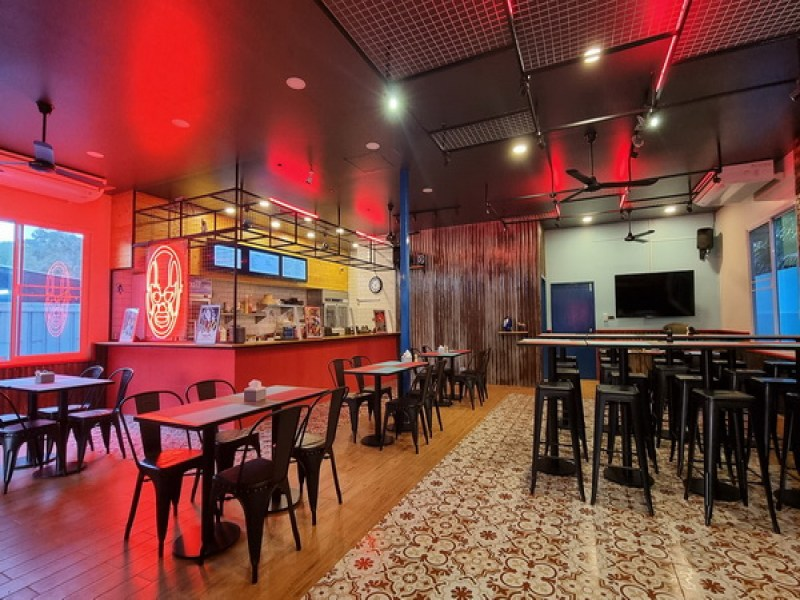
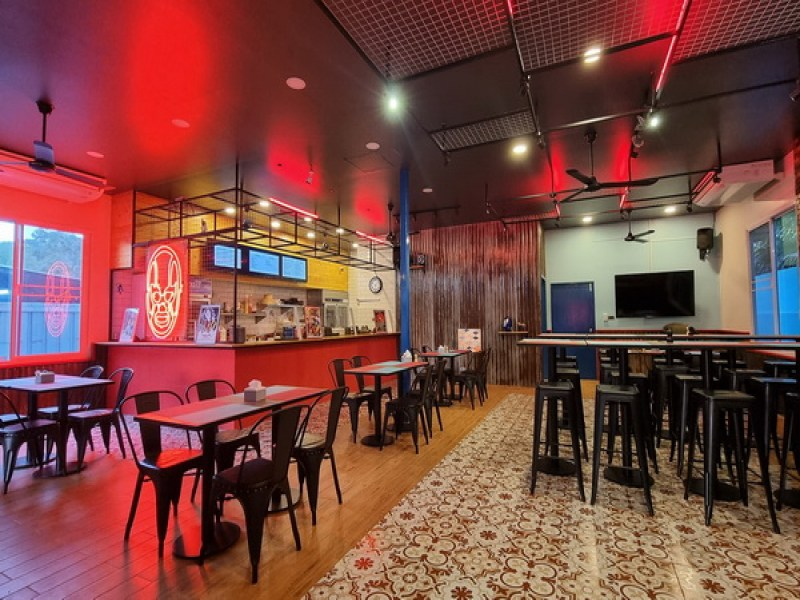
+ wall art [457,328,482,353]
